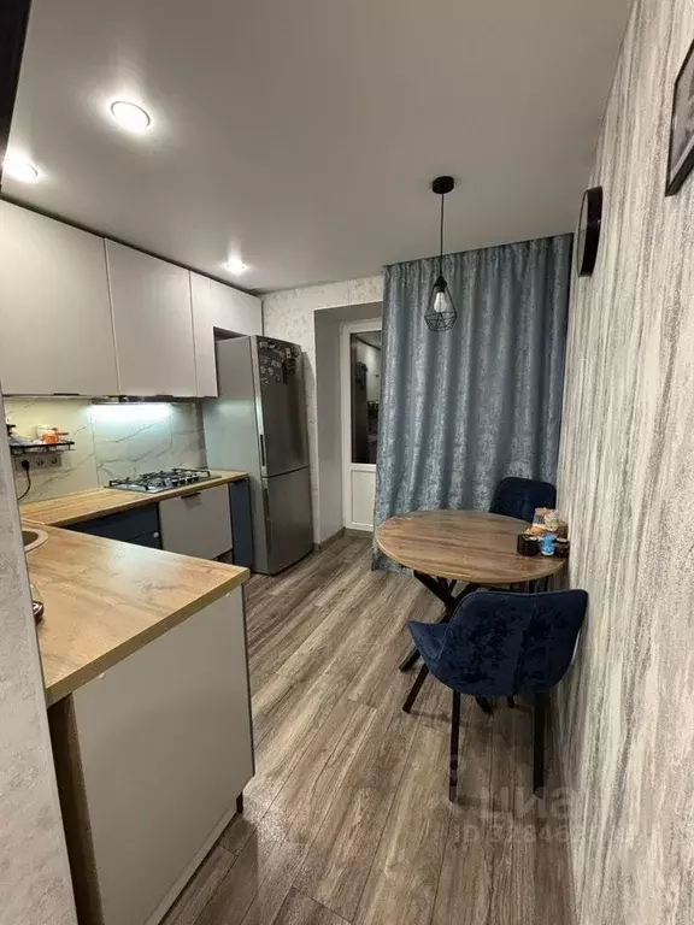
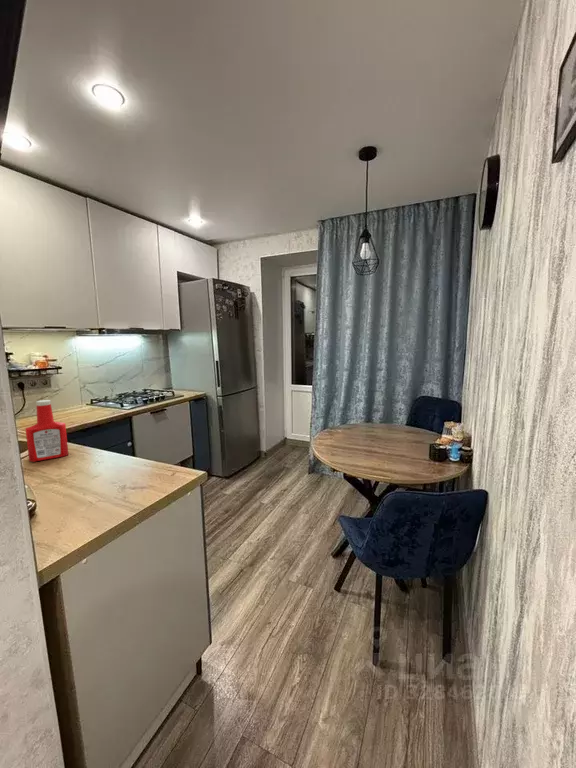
+ soap bottle [25,399,70,463]
